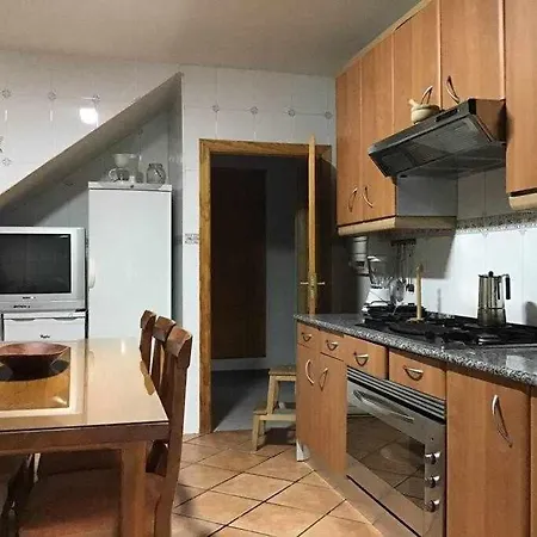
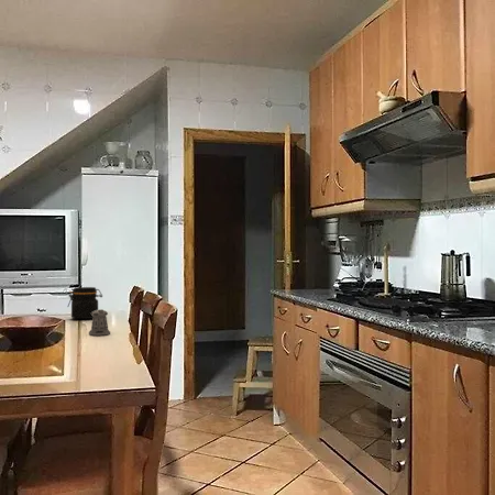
+ jar [67,286,103,320]
+ pepper shaker [88,308,111,337]
